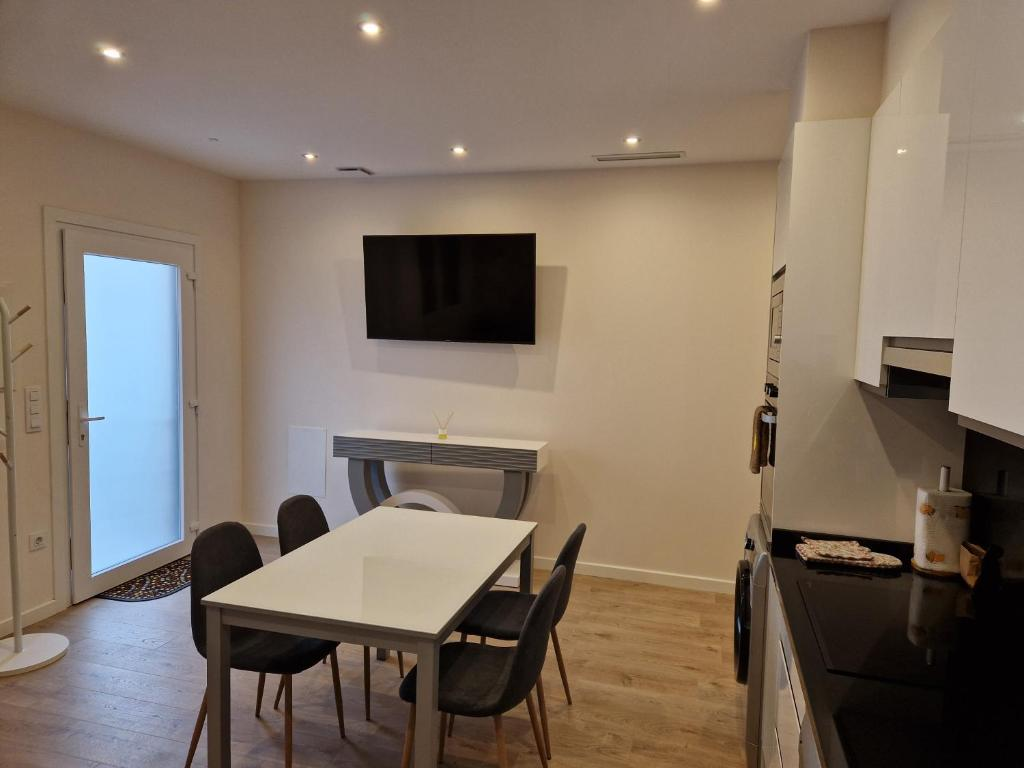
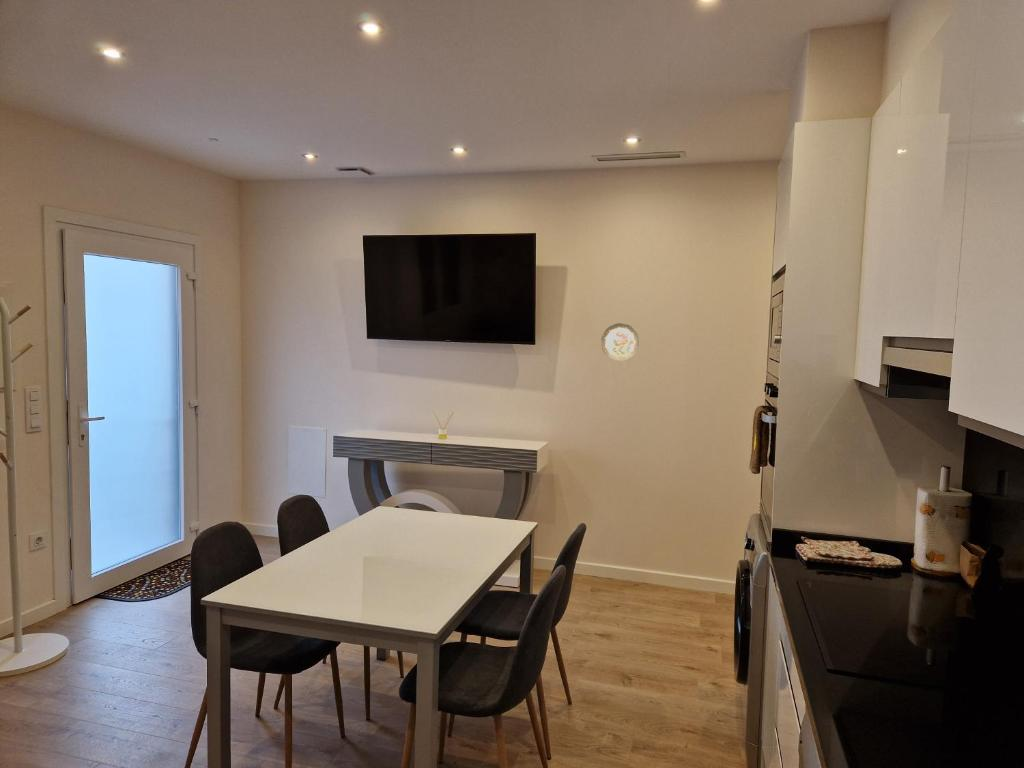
+ decorative plate [600,322,640,362]
